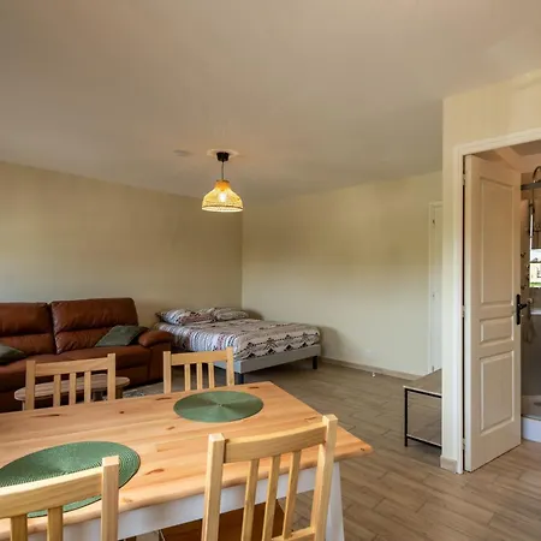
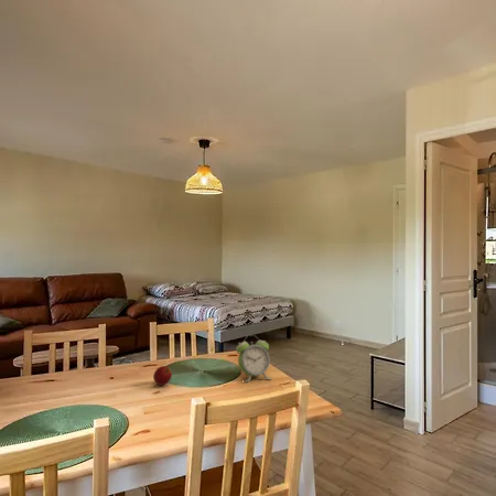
+ apple [152,365,173,387]
+ alarm clock [235,334,272,382]
